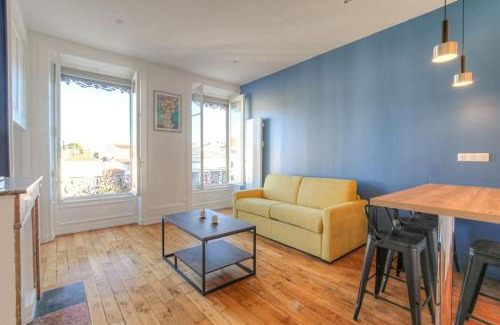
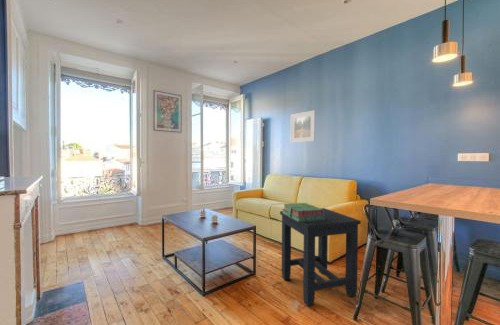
+ stack of books [281,202,325,222]
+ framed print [290,109,316,144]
+ side table [279,207,362,307]
